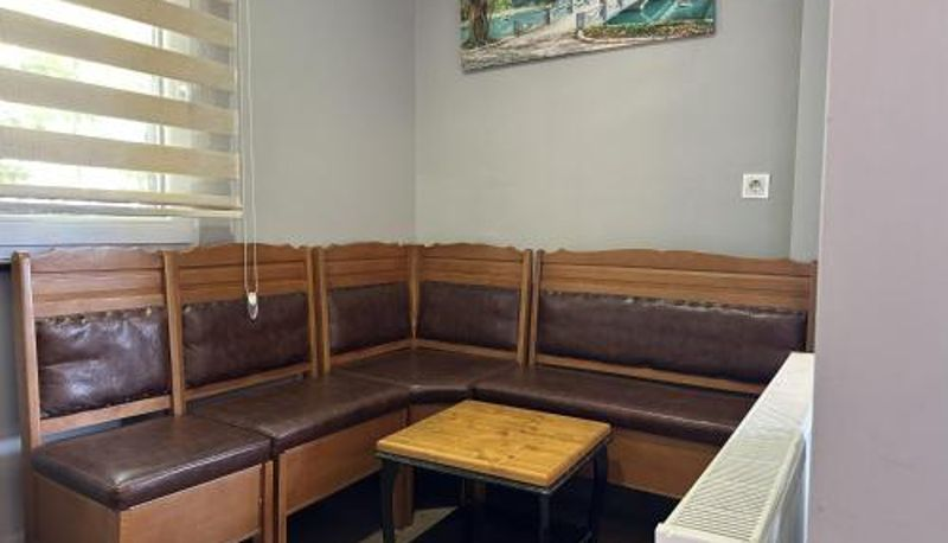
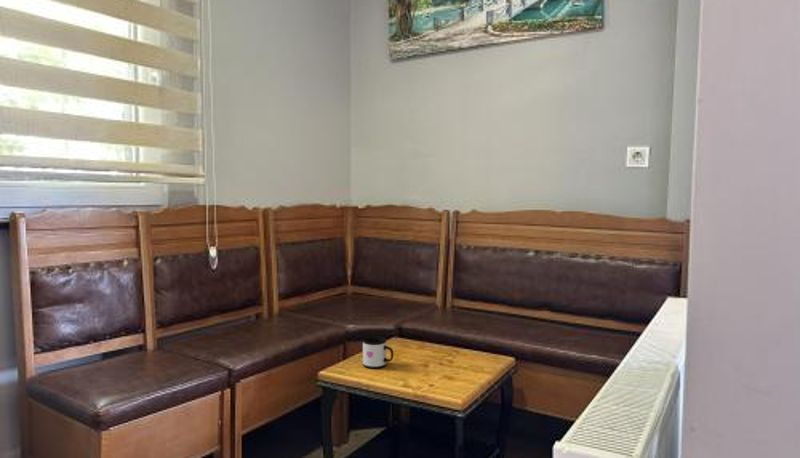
+ mug [362,335,395,370]
